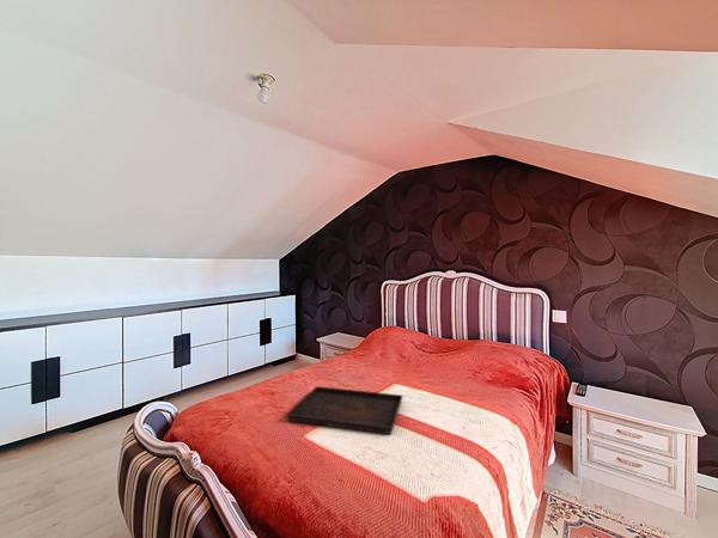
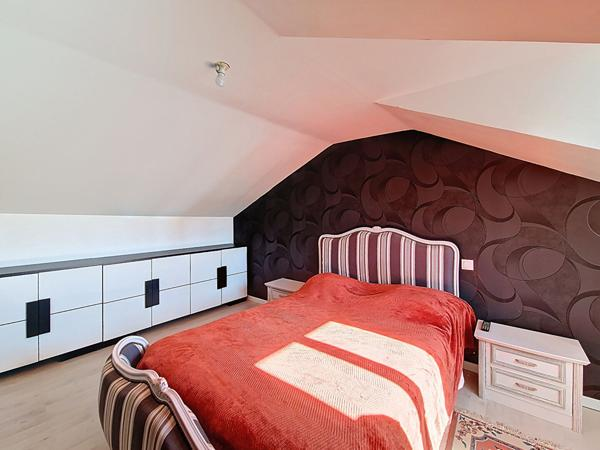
- serving tray [286,385,403,435]
